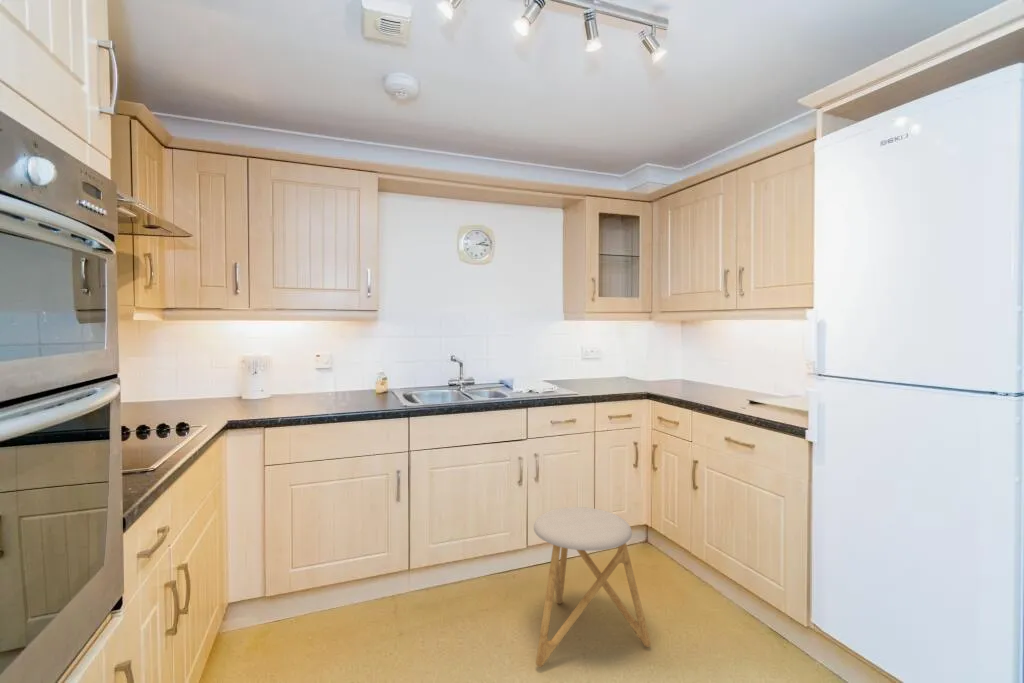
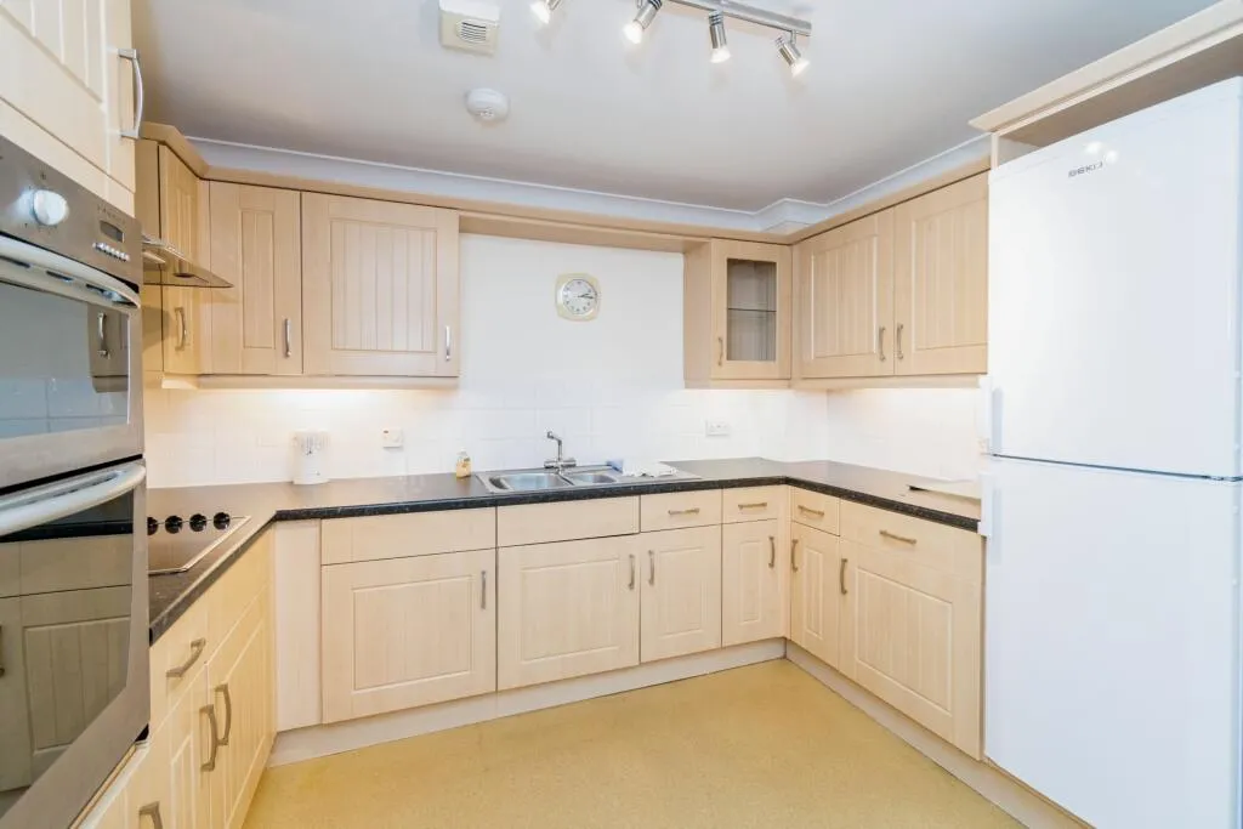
- stool [533,506,652,668]
